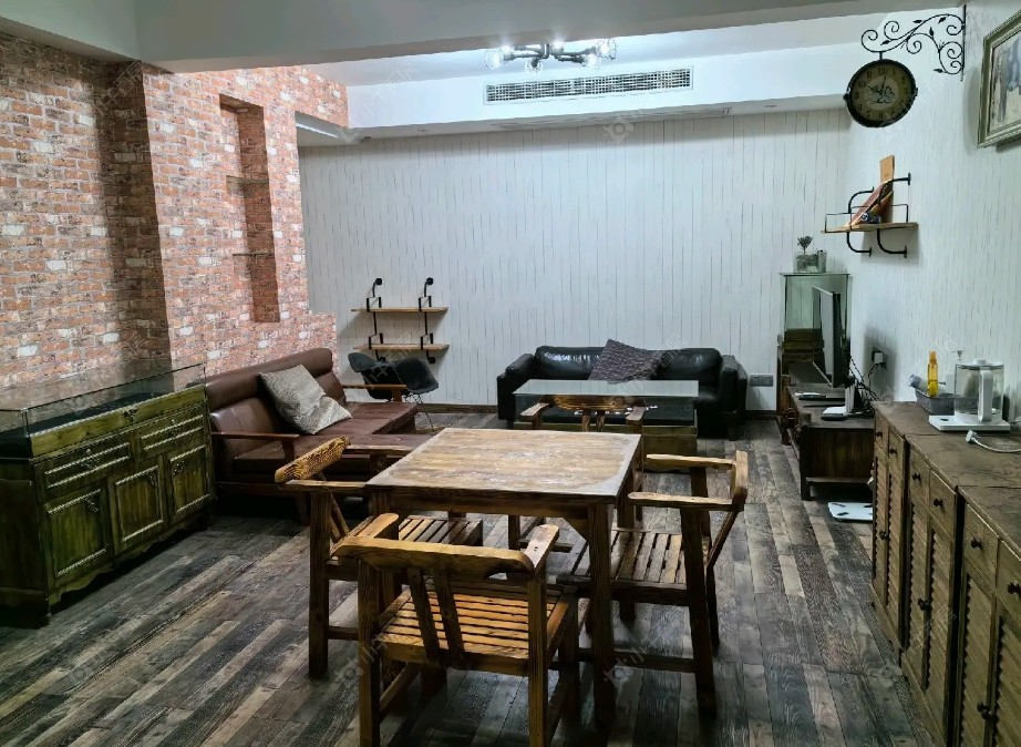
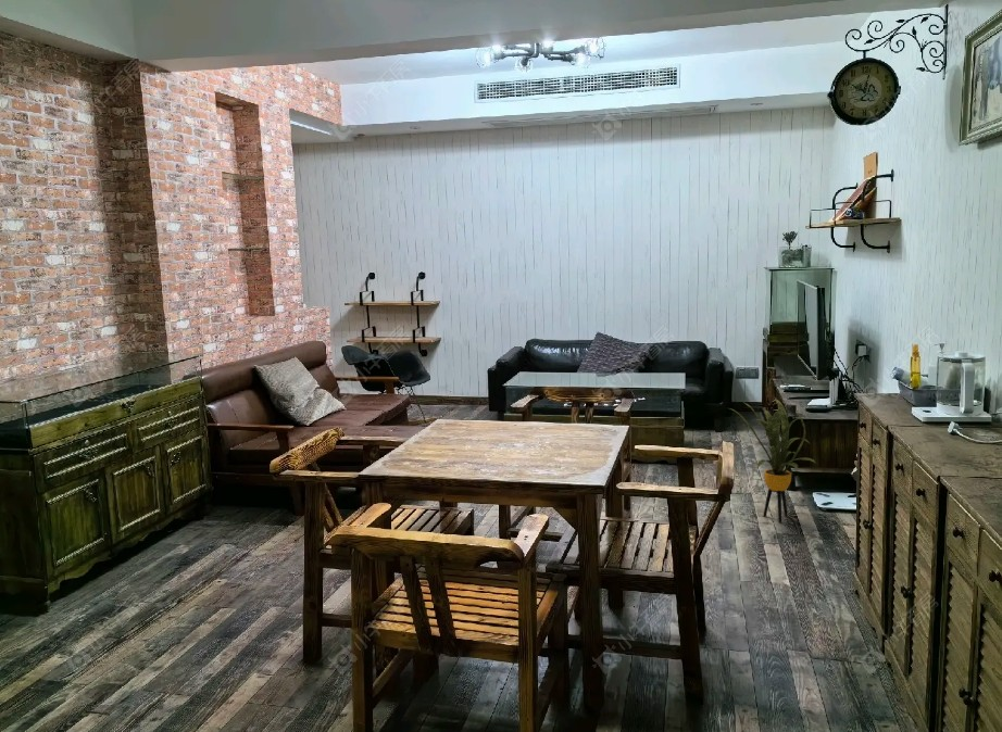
+ house plant [728,396,817,523]
